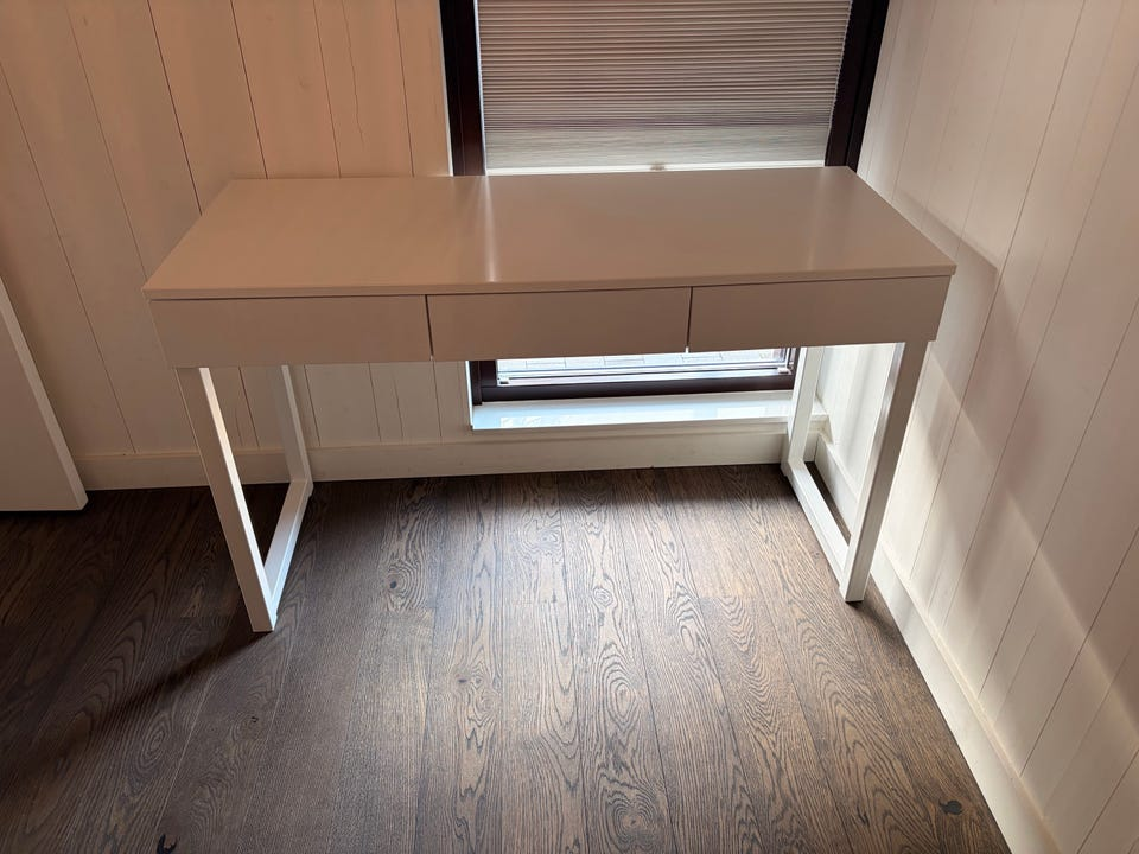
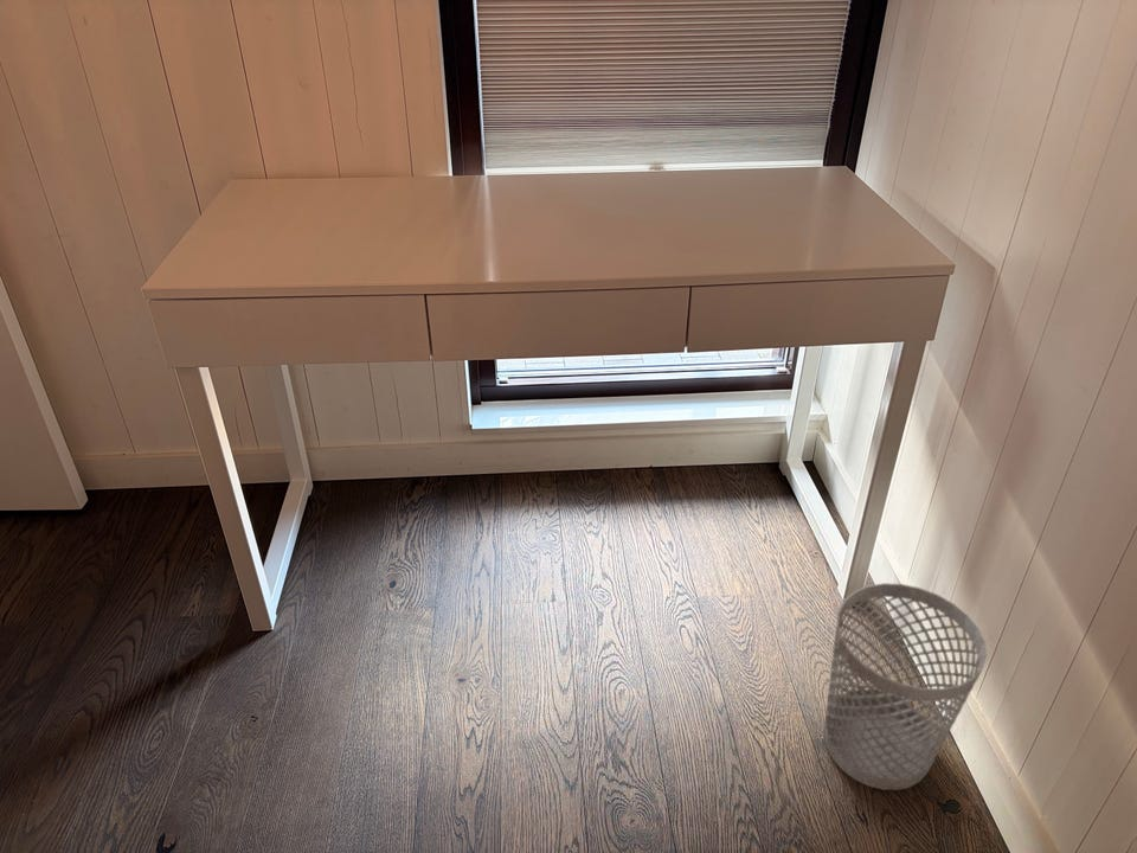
+ wastebasket [823,582,988,791]
